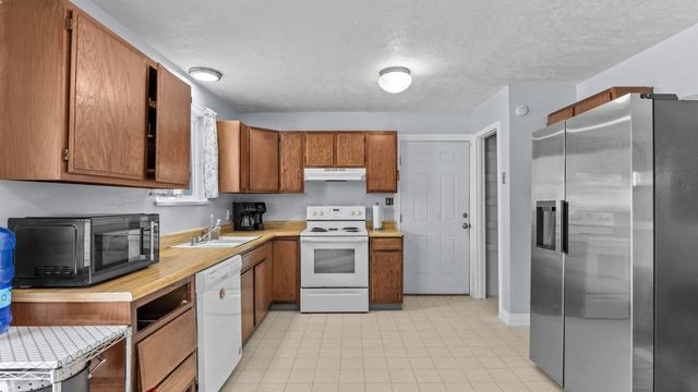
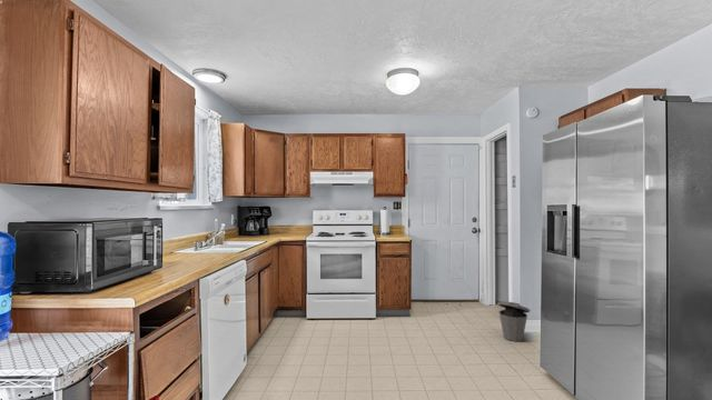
+ trash can [497,300,531,342]
